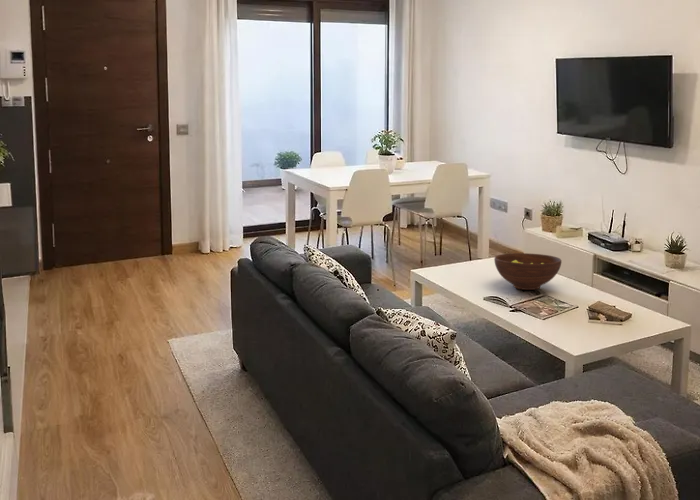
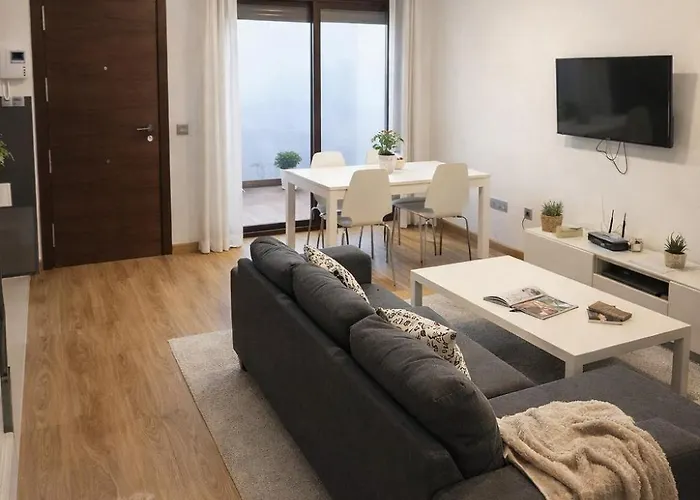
- fruit bowl [493,252,562,291]
